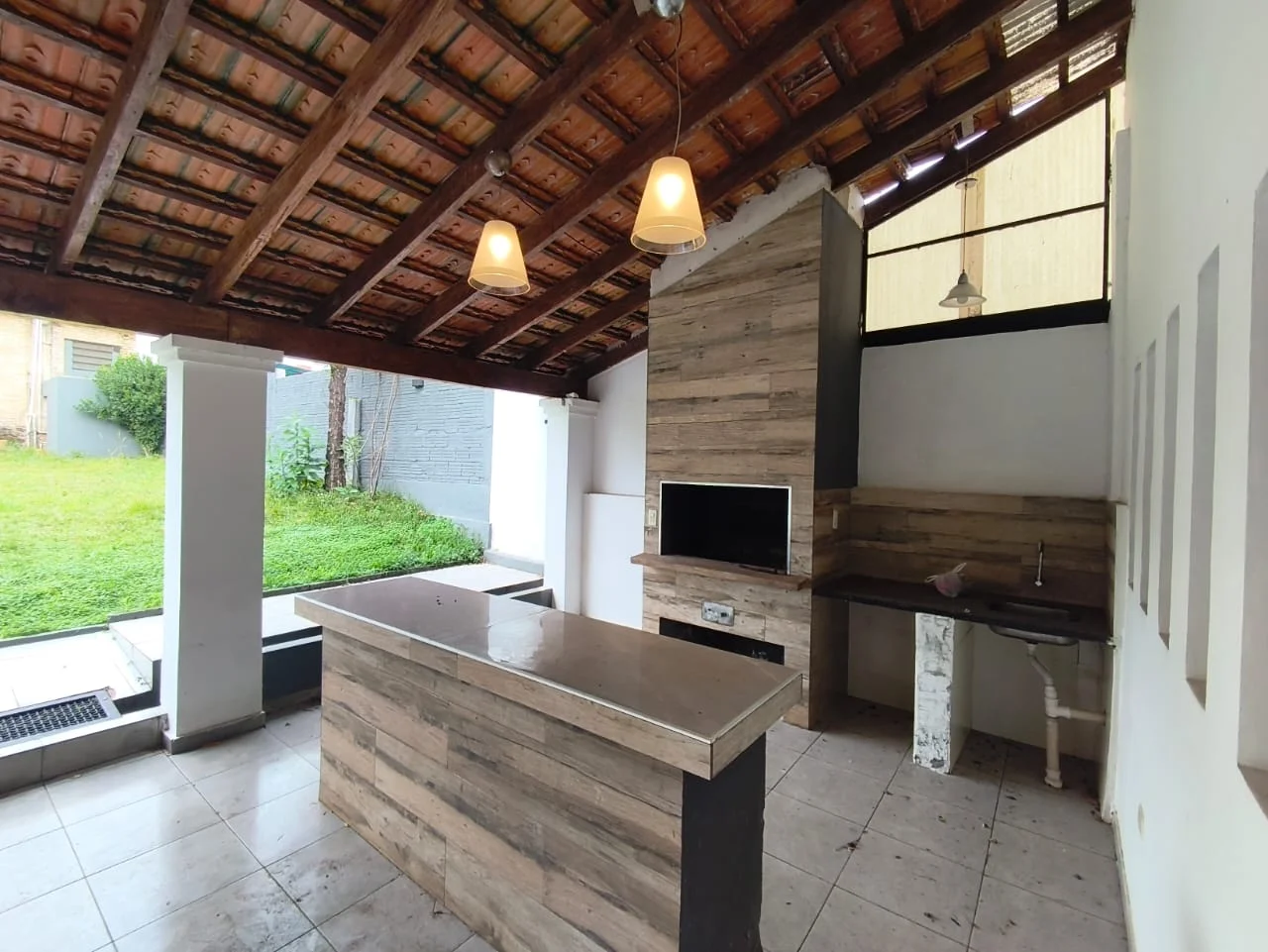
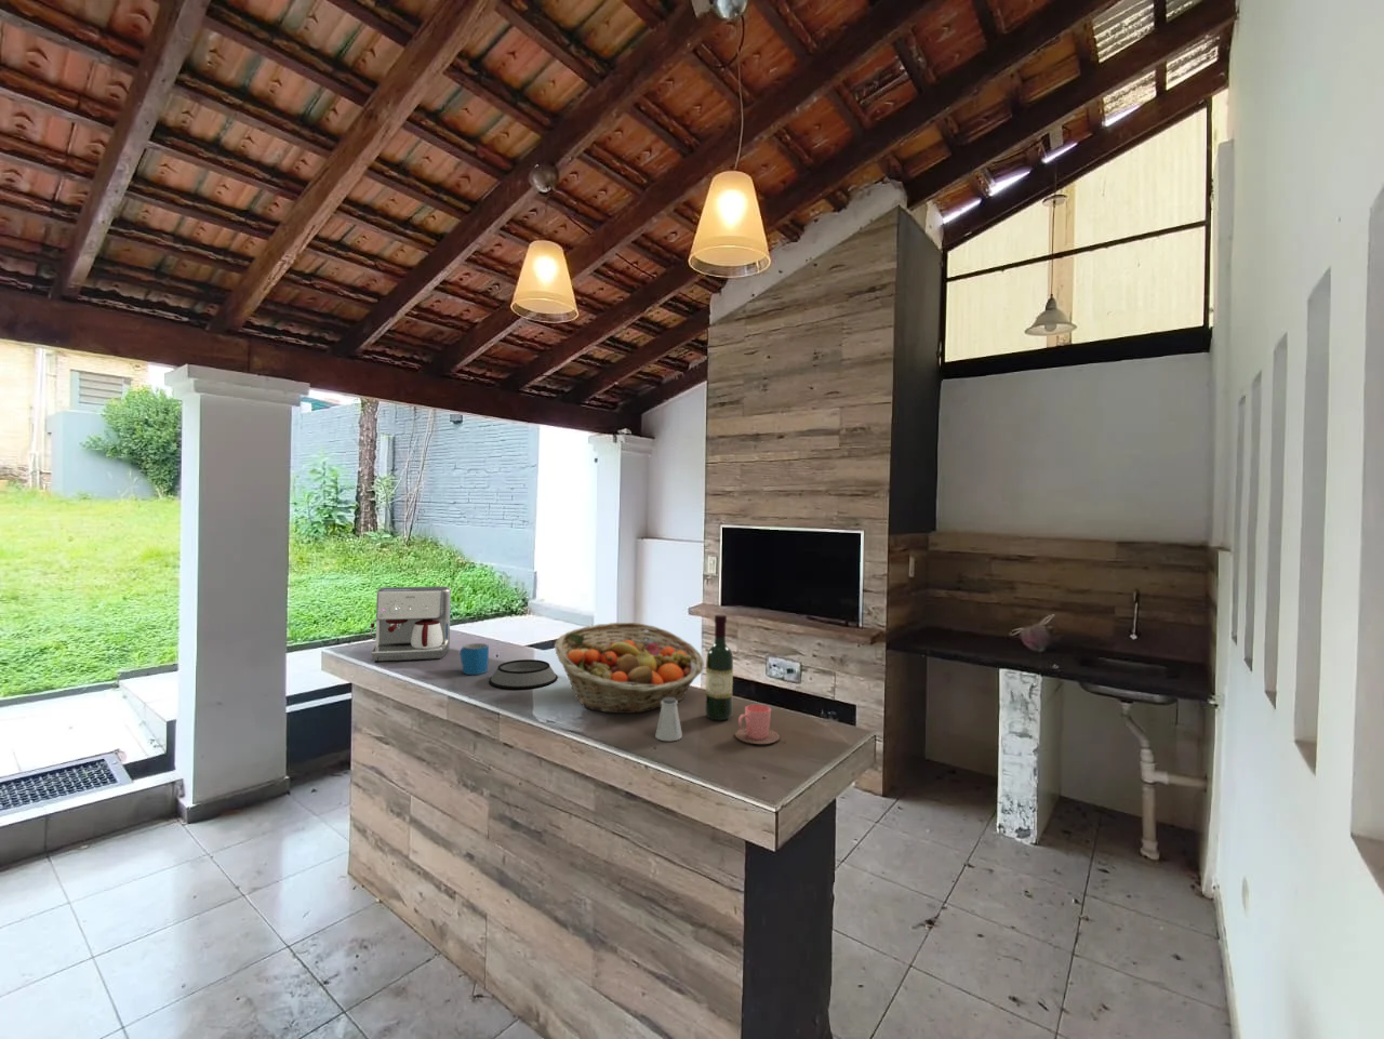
+ fruit basket [553,622,705,715]
+ saltshaker [654,697,683,742]
+ bowl [488,658,559,690]
+ wine bottle [704,614,735,721]
+ mug [460,642,490,676]
+ cup [735,704,780,745]
+ coffee maker [369,586,452,662]
